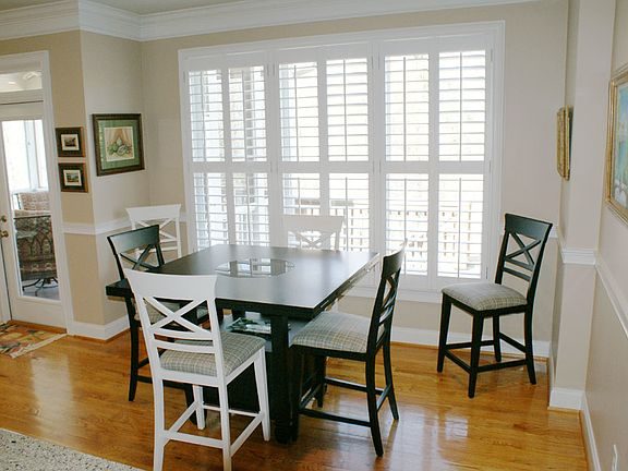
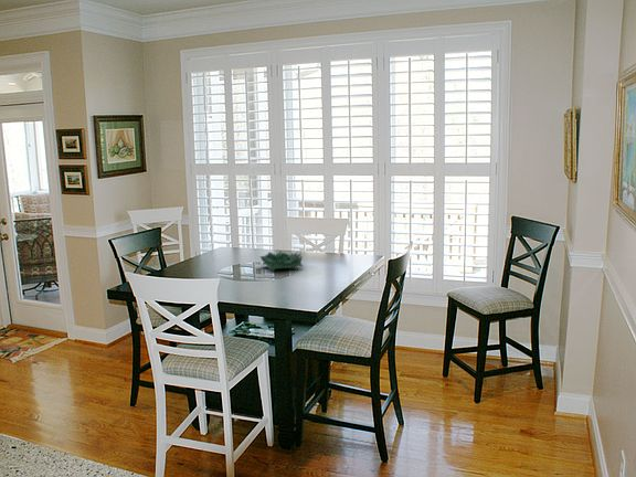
+ decorative bowl [258,251,305,272]
